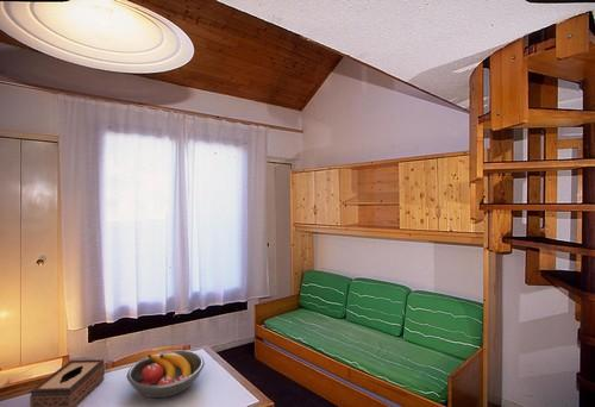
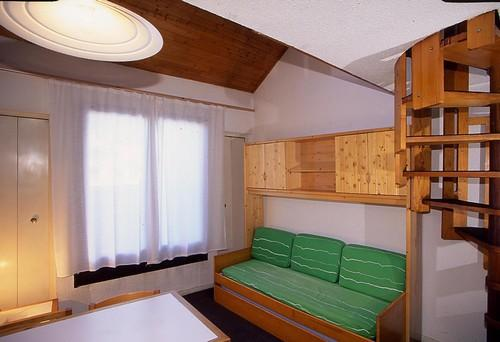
- fruit bowl [126,349,206,399]
- tissue box [29,358,106,407]
